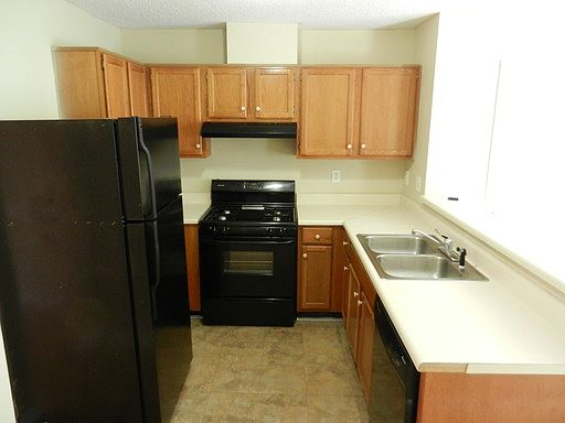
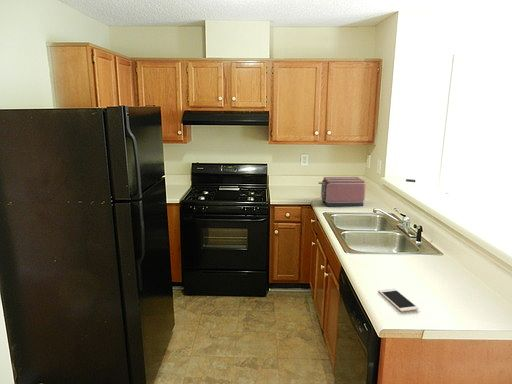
+ toaster [317,176,367,207]
+ cell phone [377,287,420,312]
